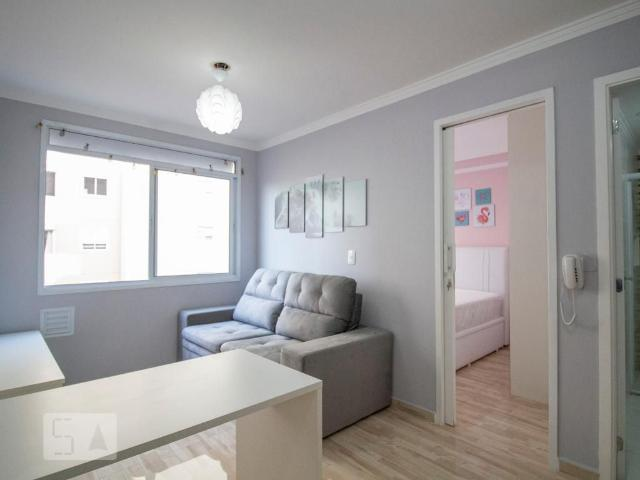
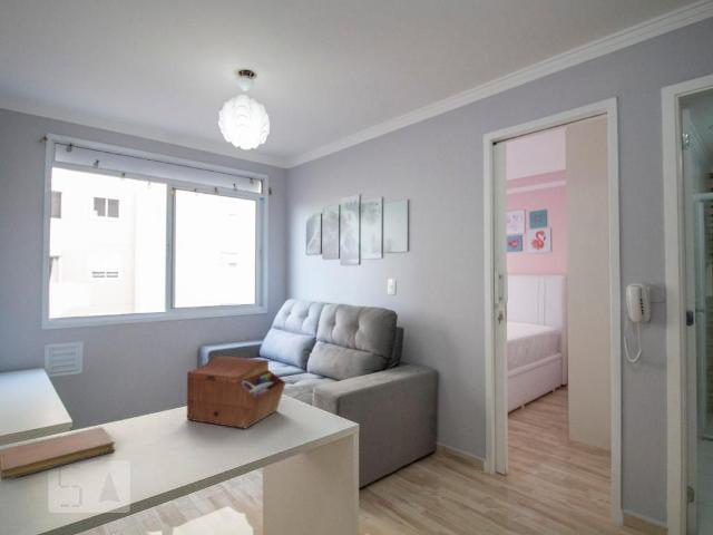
+ sewing box [186,354,286,429]
+ notebook [0,426,116,481]
